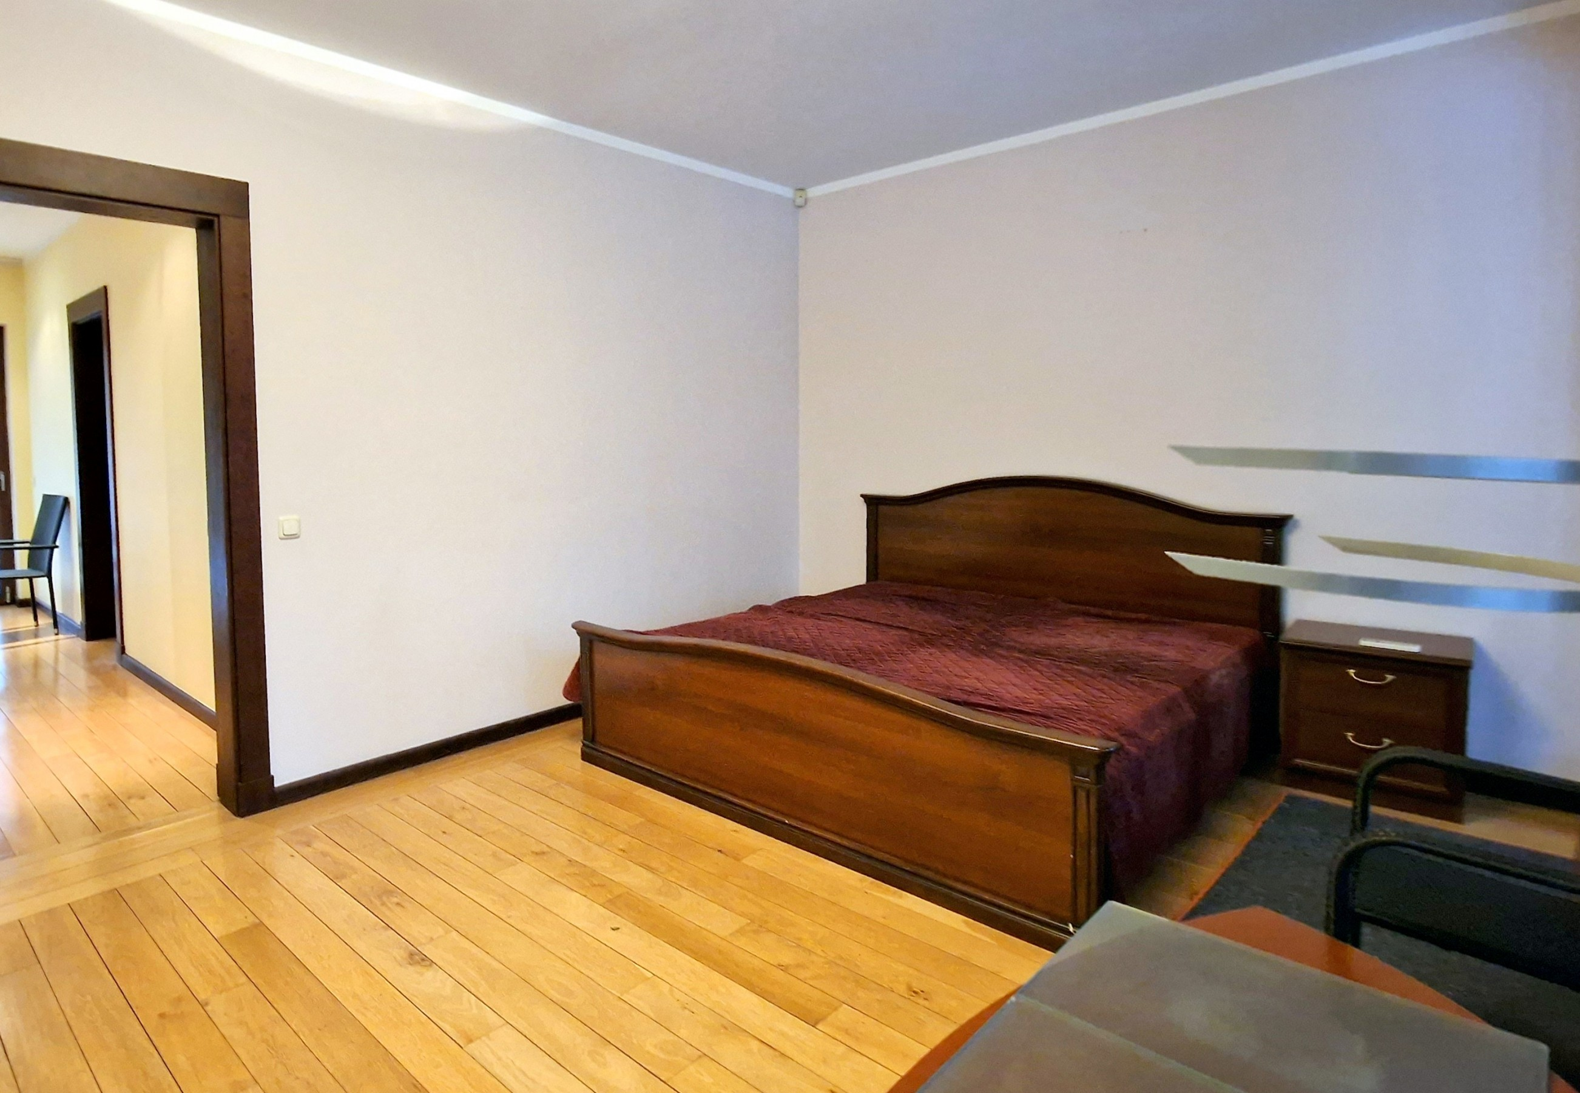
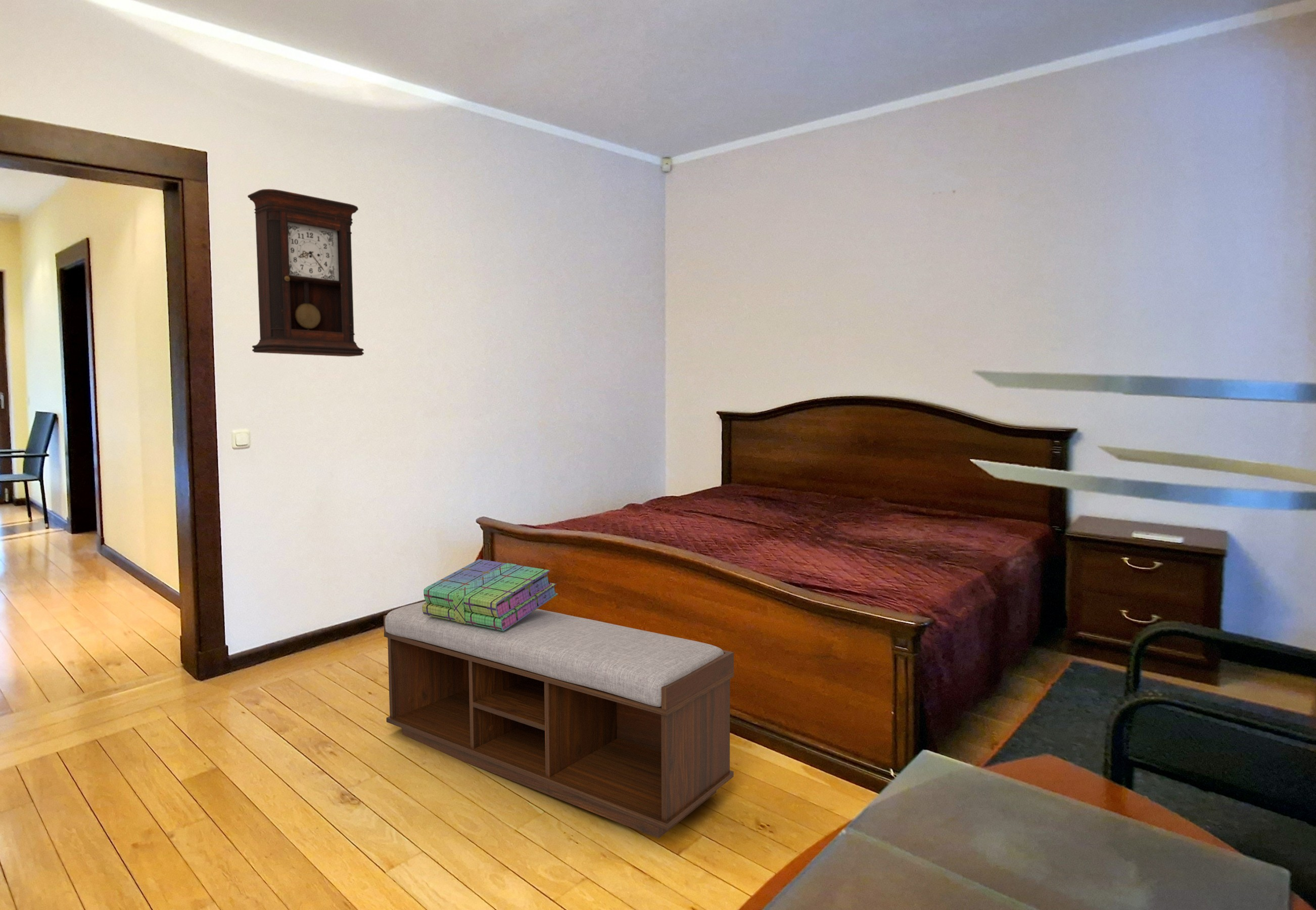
+ pendulum clock [247,189,364,357]
+ stack of books [422,559,558,631]
+ bench [383,601,734,839]
